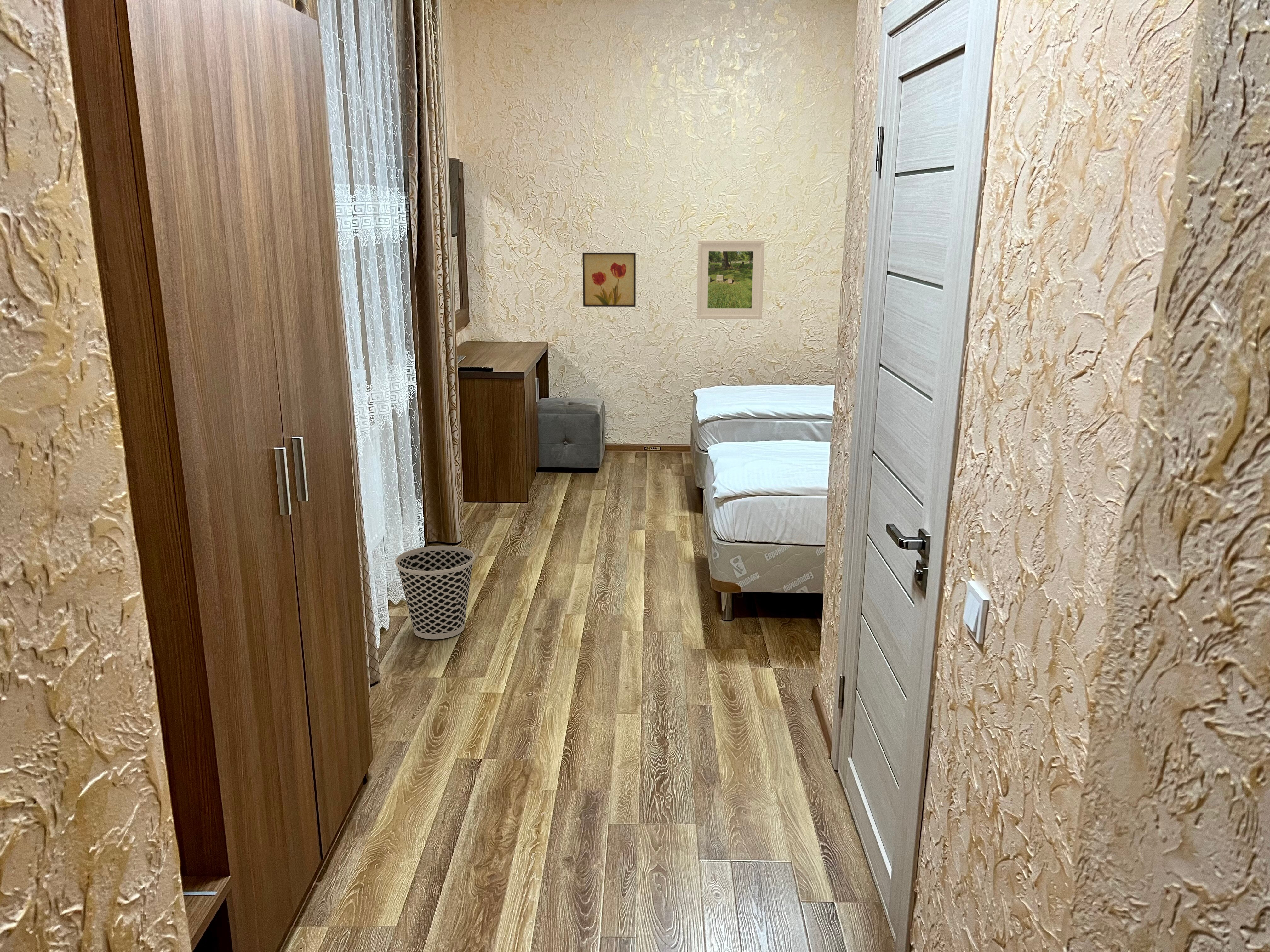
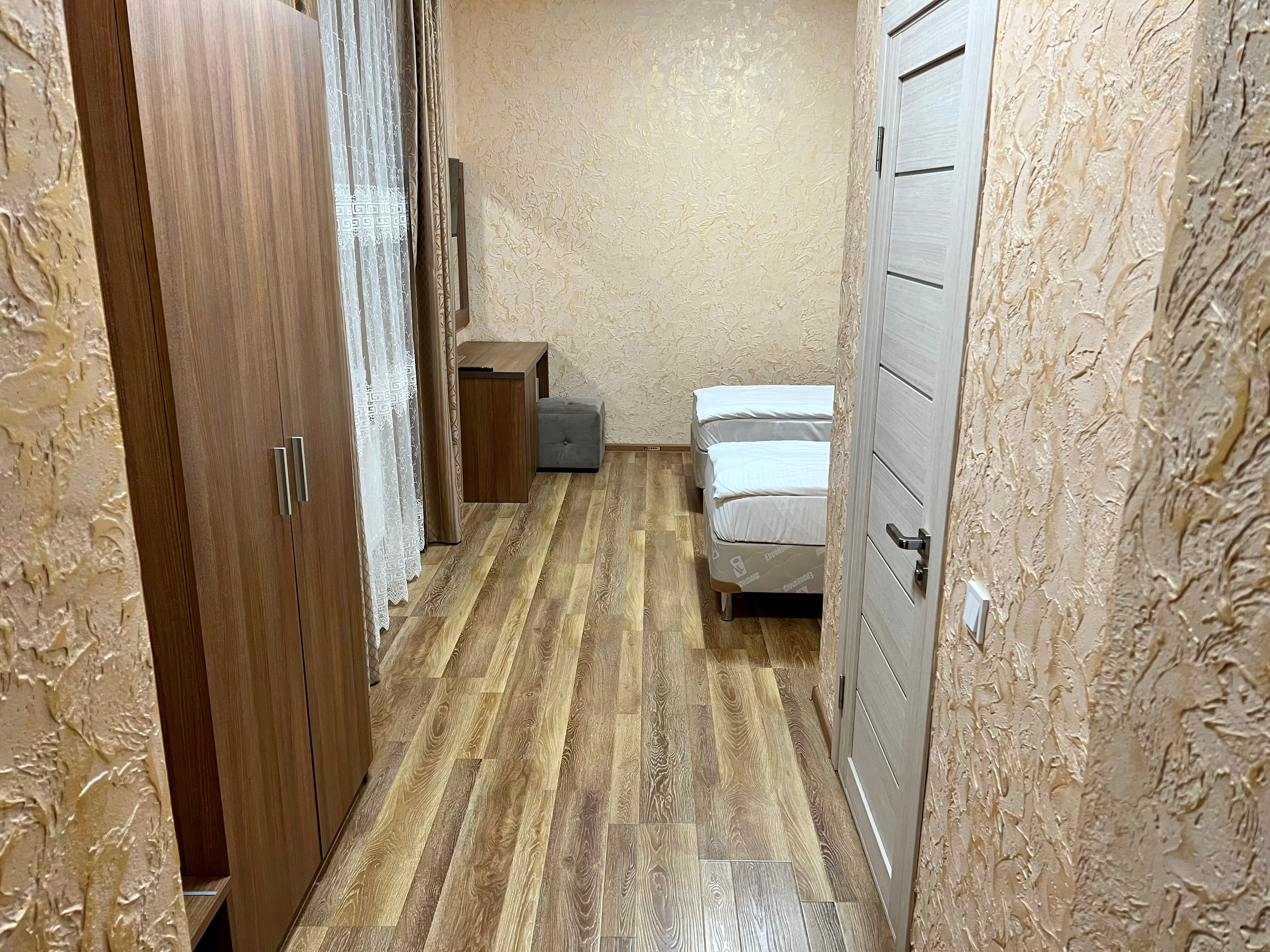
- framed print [696,240,765,320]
- wall art [582,252,636,307]
- wastebasket [395,545,475,640]
